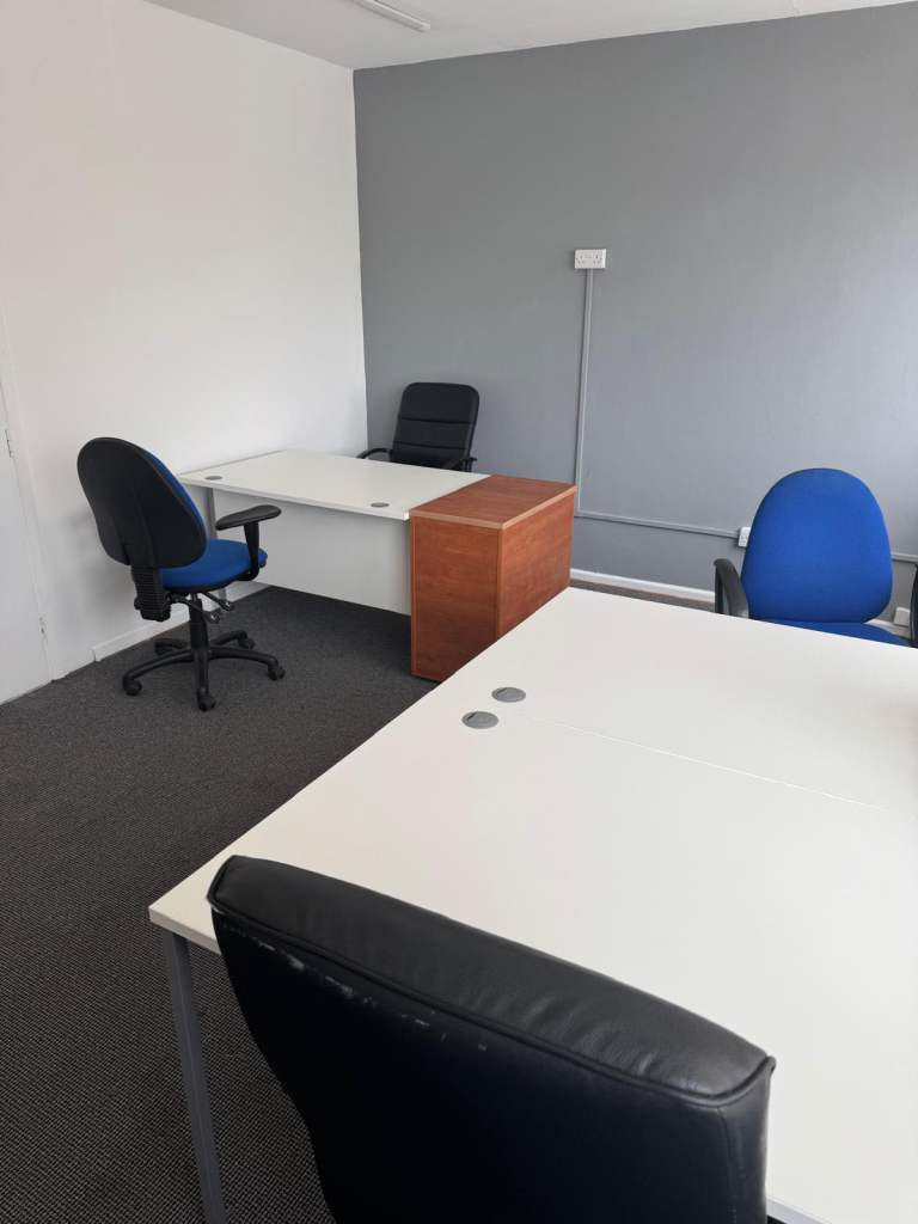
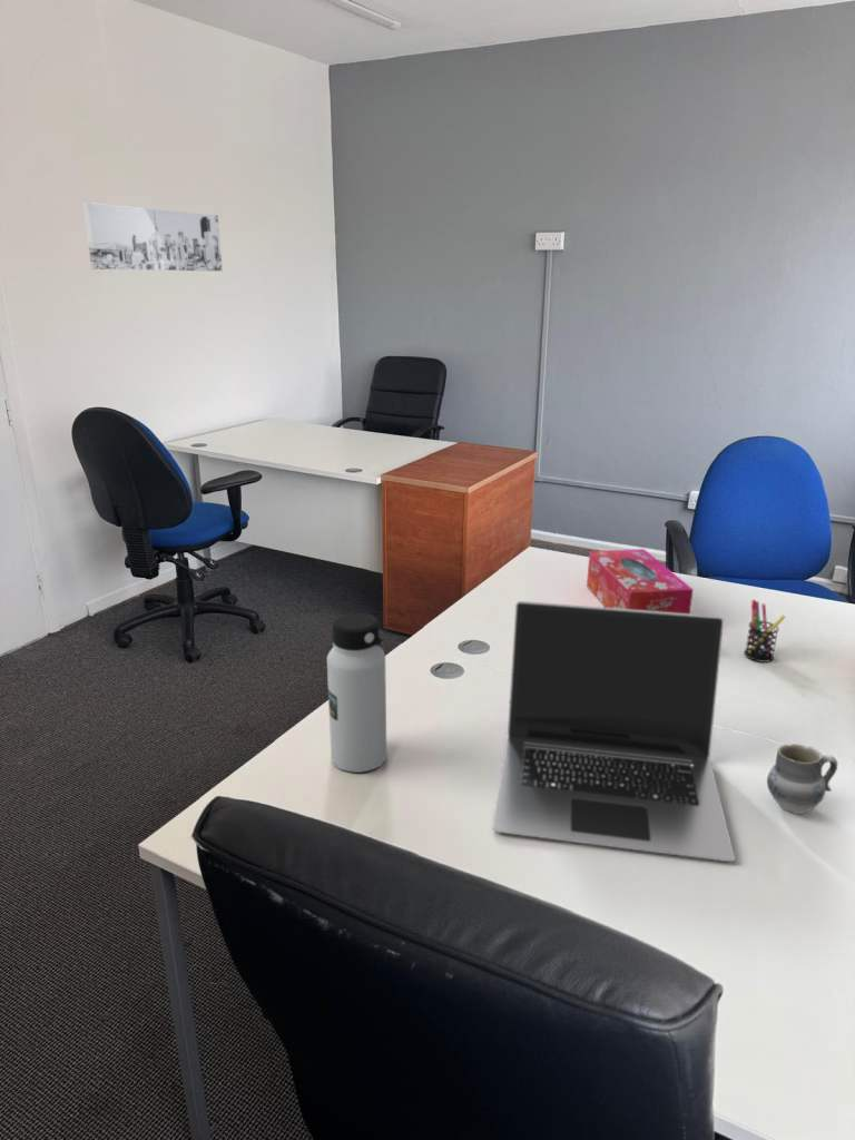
+ tissue box [586,548,695,615]
+ cup [766,743,838,815]
+ wall art [81,202,224,272]
+ water bottle [326,612,387,774]
+ laptop [492,600,736,863]
+ pen holder [743,599,786,664]
